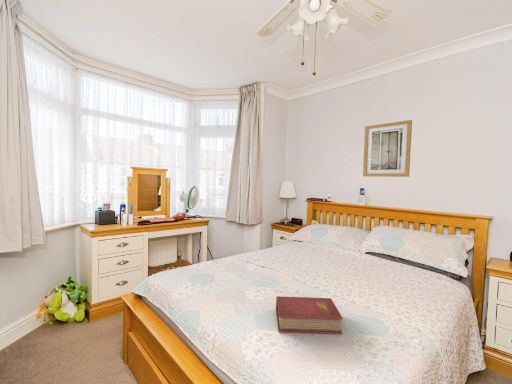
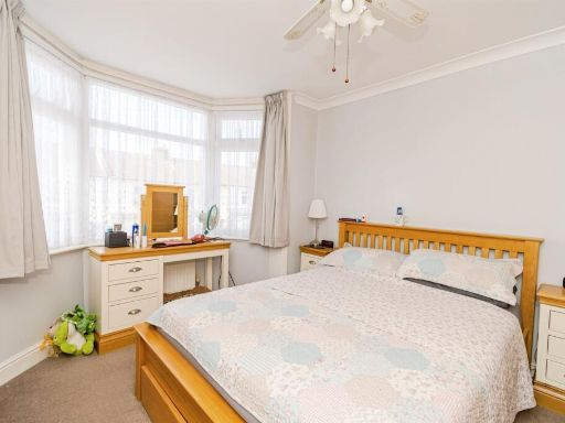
- wall art [362,119,413,178]
- book [275,295,344,335]
